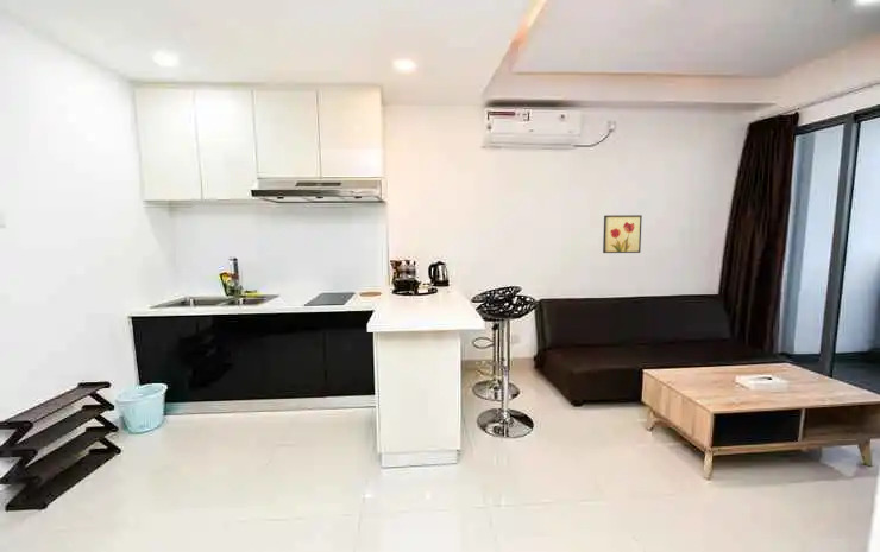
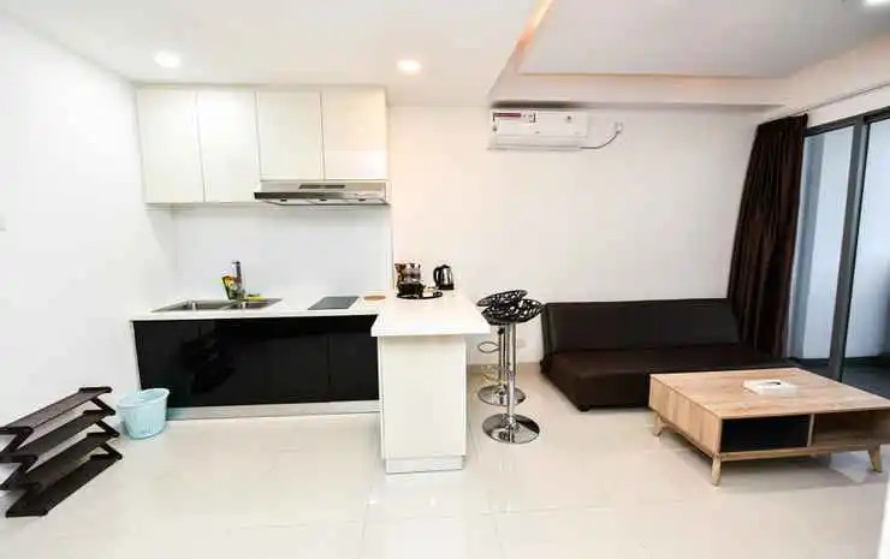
- wall art [602,214,643,254]
